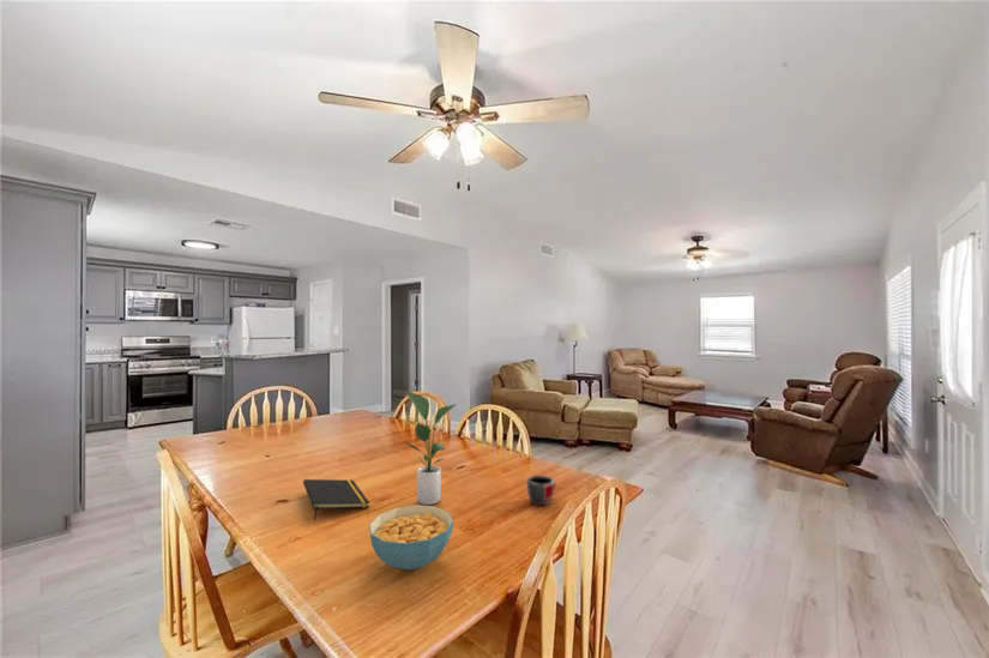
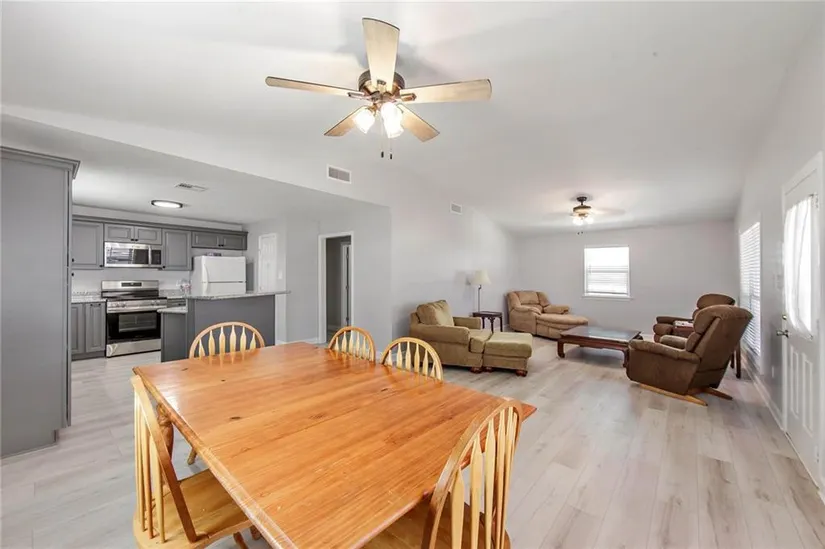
- potted plant [403,391,458,506]
- cereal bowl [368,503,454,572]
- mug [525,475,556,506]
- notepad [302,478,370,521]
